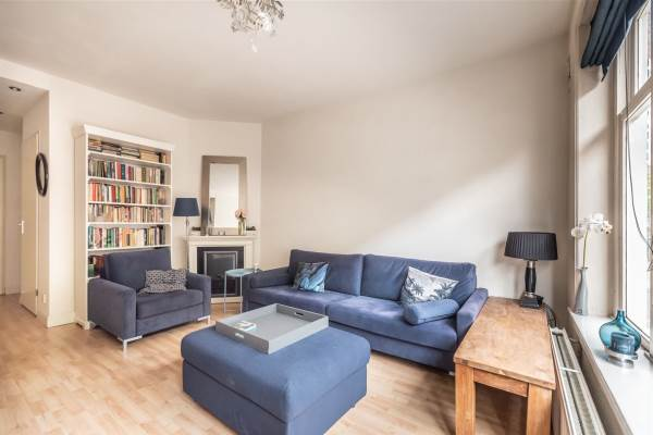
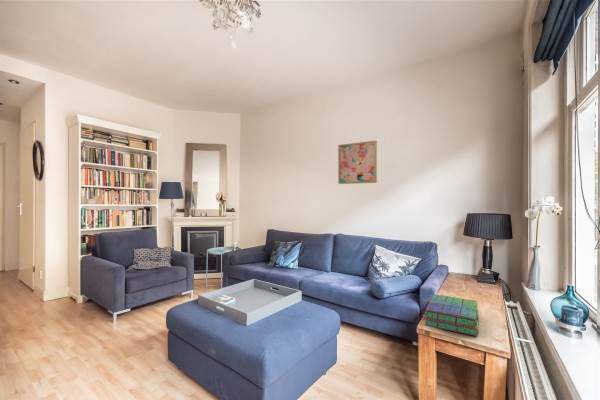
+ wall art [337,139,378,185]
+ stack of books [423,293,480,337]
